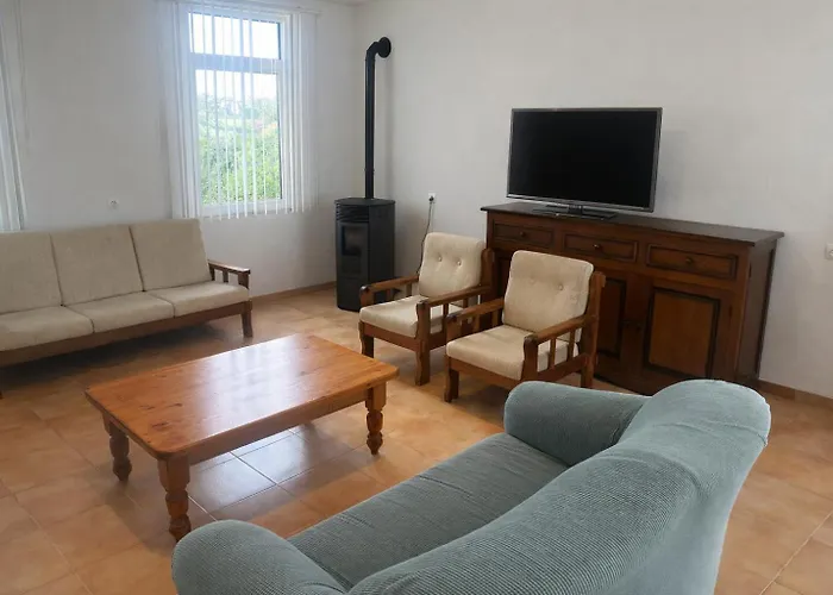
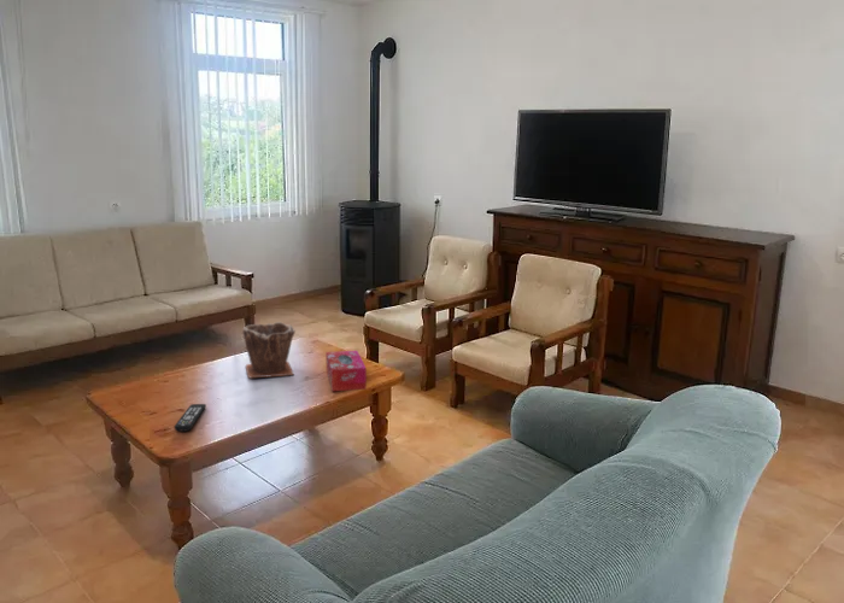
+ plant pot [241,321,297,379]
+ tissue box [324,350,368,392]
+ remote control [174,403,207,433]
